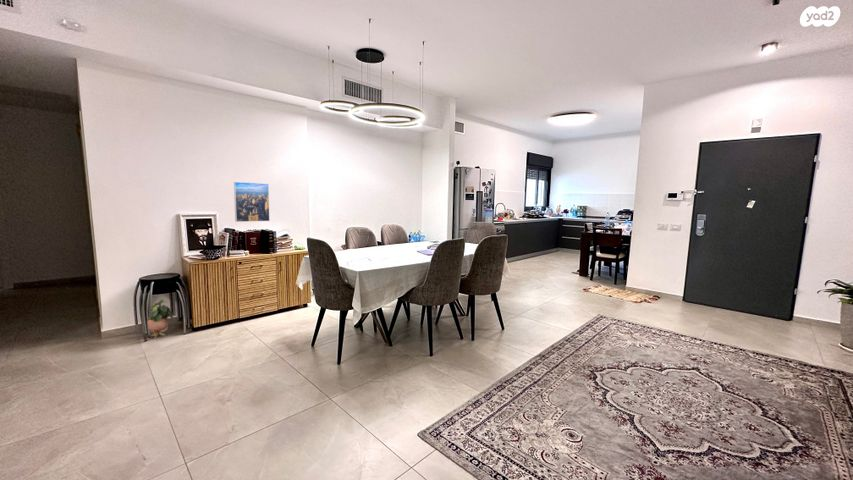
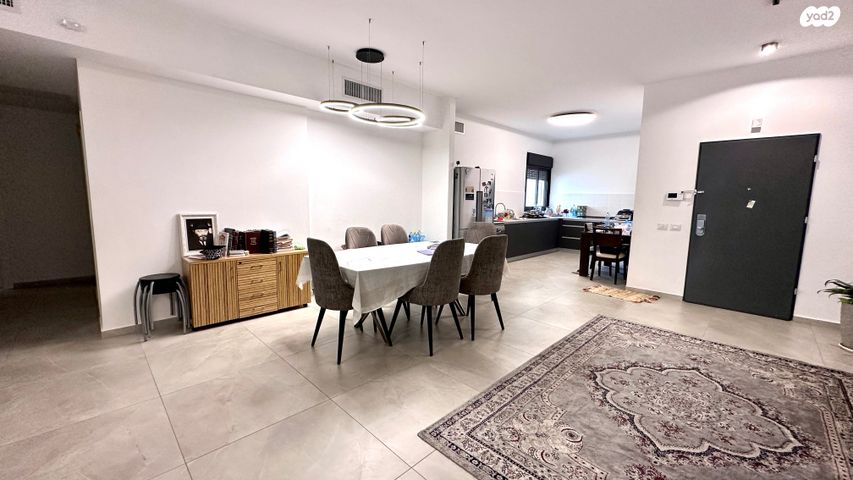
- potted plant [147,298,174,340]
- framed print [233,181,271,223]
